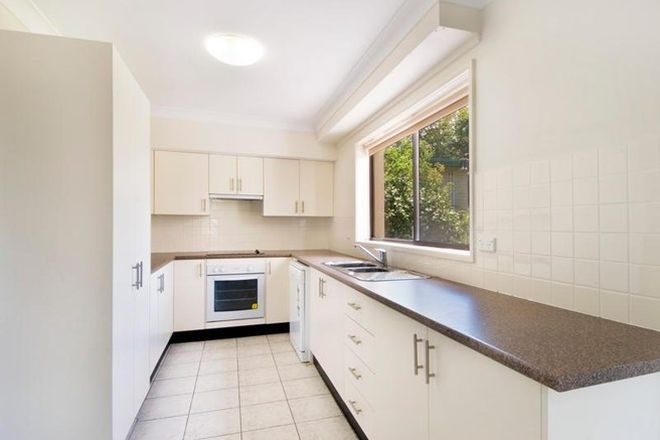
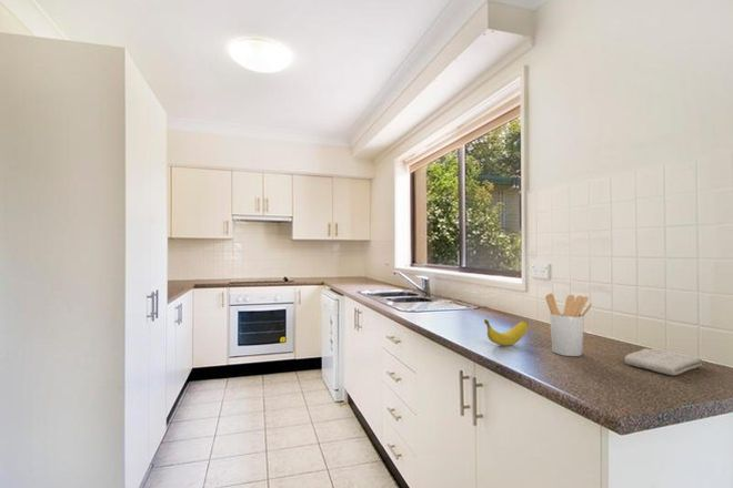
+ banana [483,318,529,347]
+ utensil holder [544,293,593,357]
+ washcloth [623,347,703,377]
